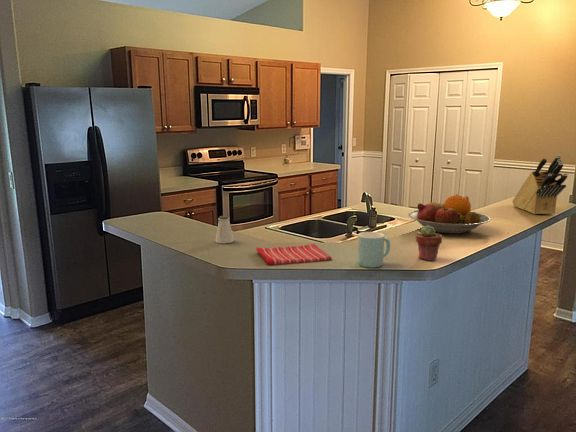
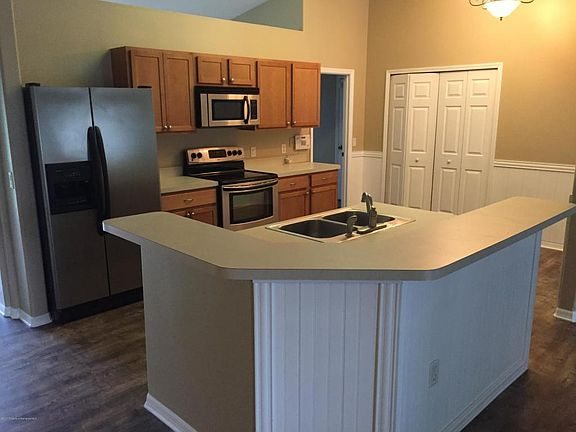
- mug [357,231,391,269]
- knife block [512,154,569,215]
- potted succulent [415,225,443,262]
- dish towel [255,243,333,266]
- fruit bowl [407,194,492,234]
- saltshaker [214,215,235,244]
